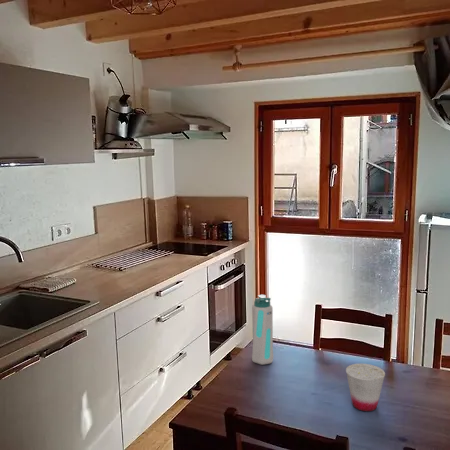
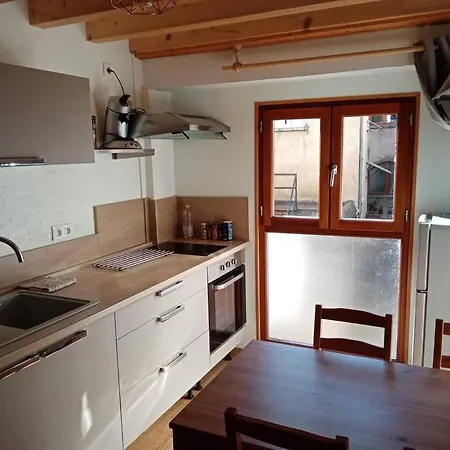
- cup [345,363,386,412]
- water bottle [251,294,274,366]
